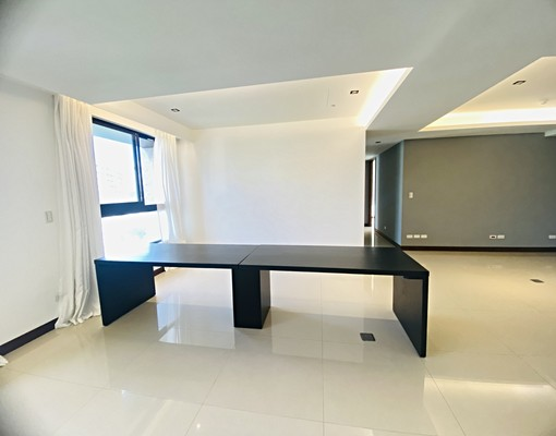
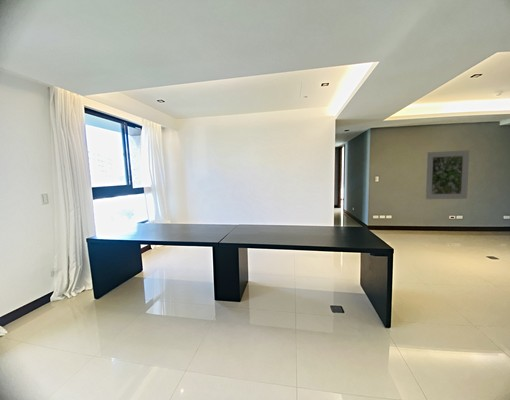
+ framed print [424,149,470,200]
